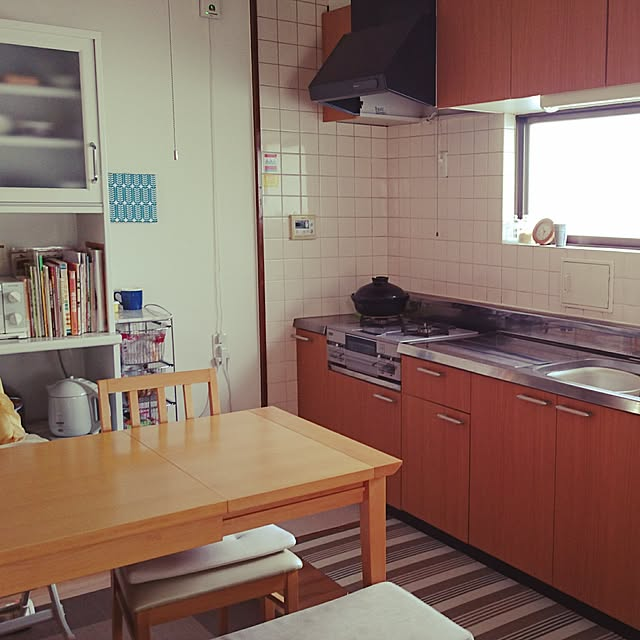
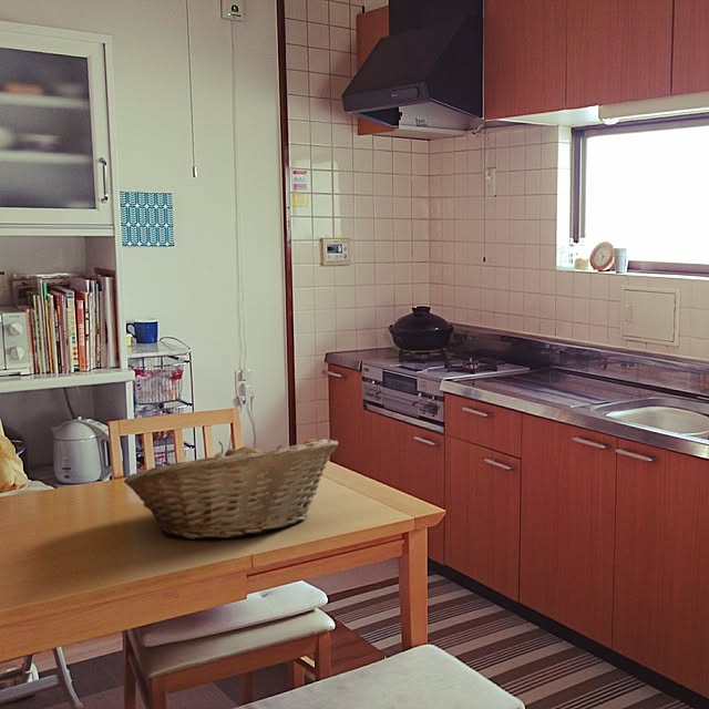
+ fruit basket [123,438,339,541]
